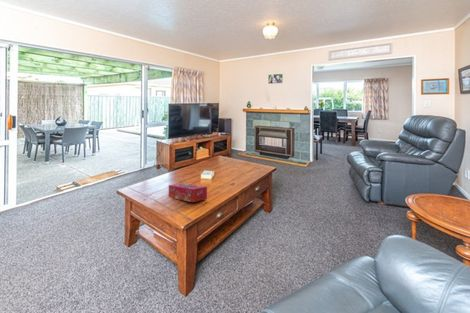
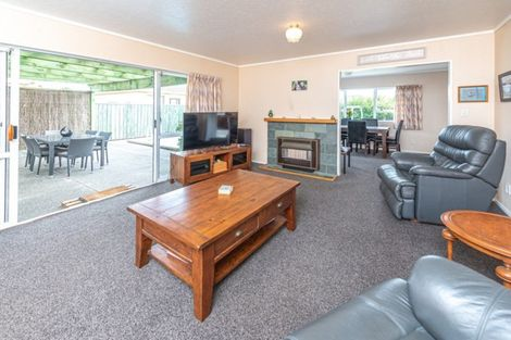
- tissue box [168,182,208,203]
